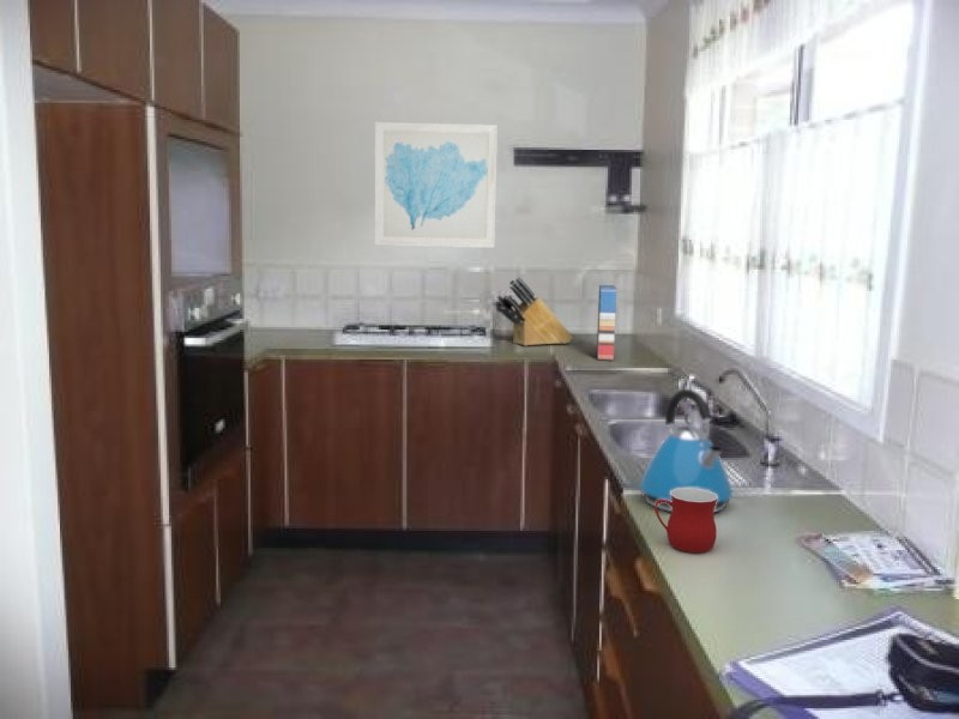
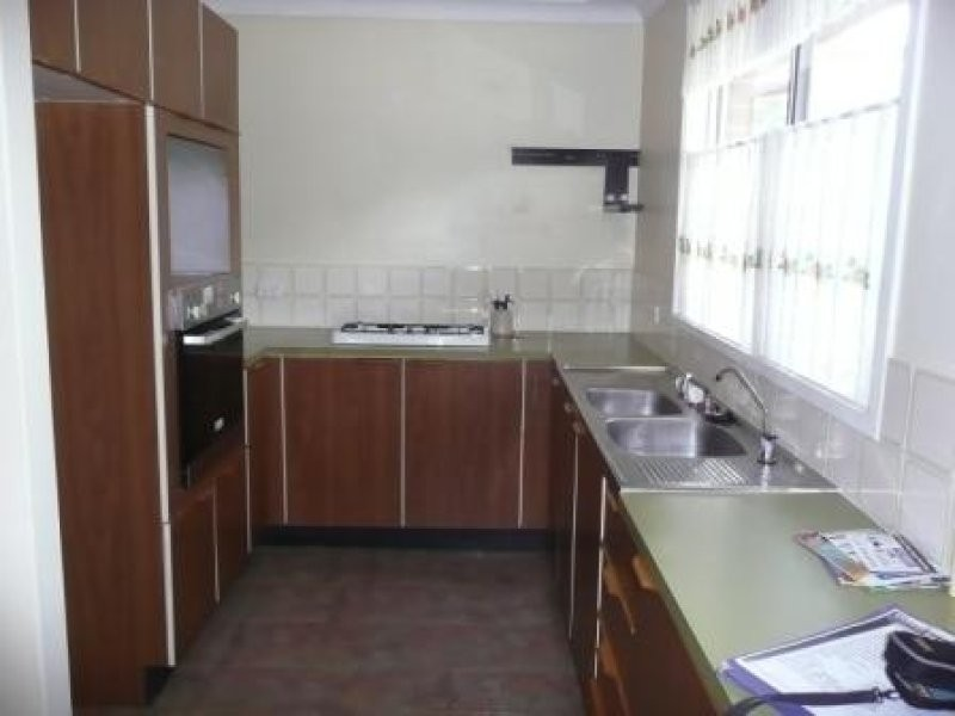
- kettle [638,388,734,514]
- wall art [374,121,499,249]
- cereal box [596,284,617,362]
- mug [653,488,718,554]
- knife block [496,276,574,348]
